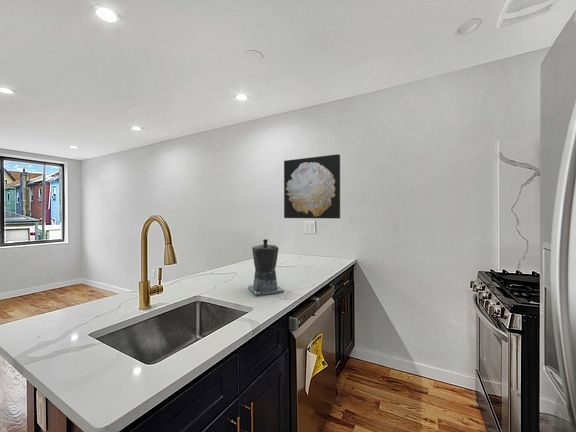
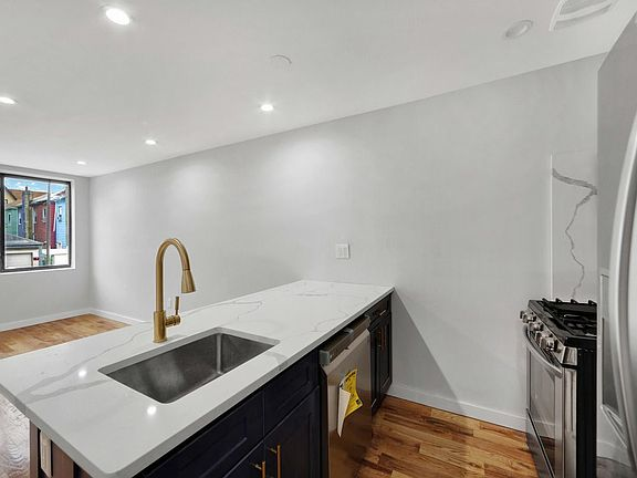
- wall art [283,153,341,219]
- coffee maker [247,238,285,297]
